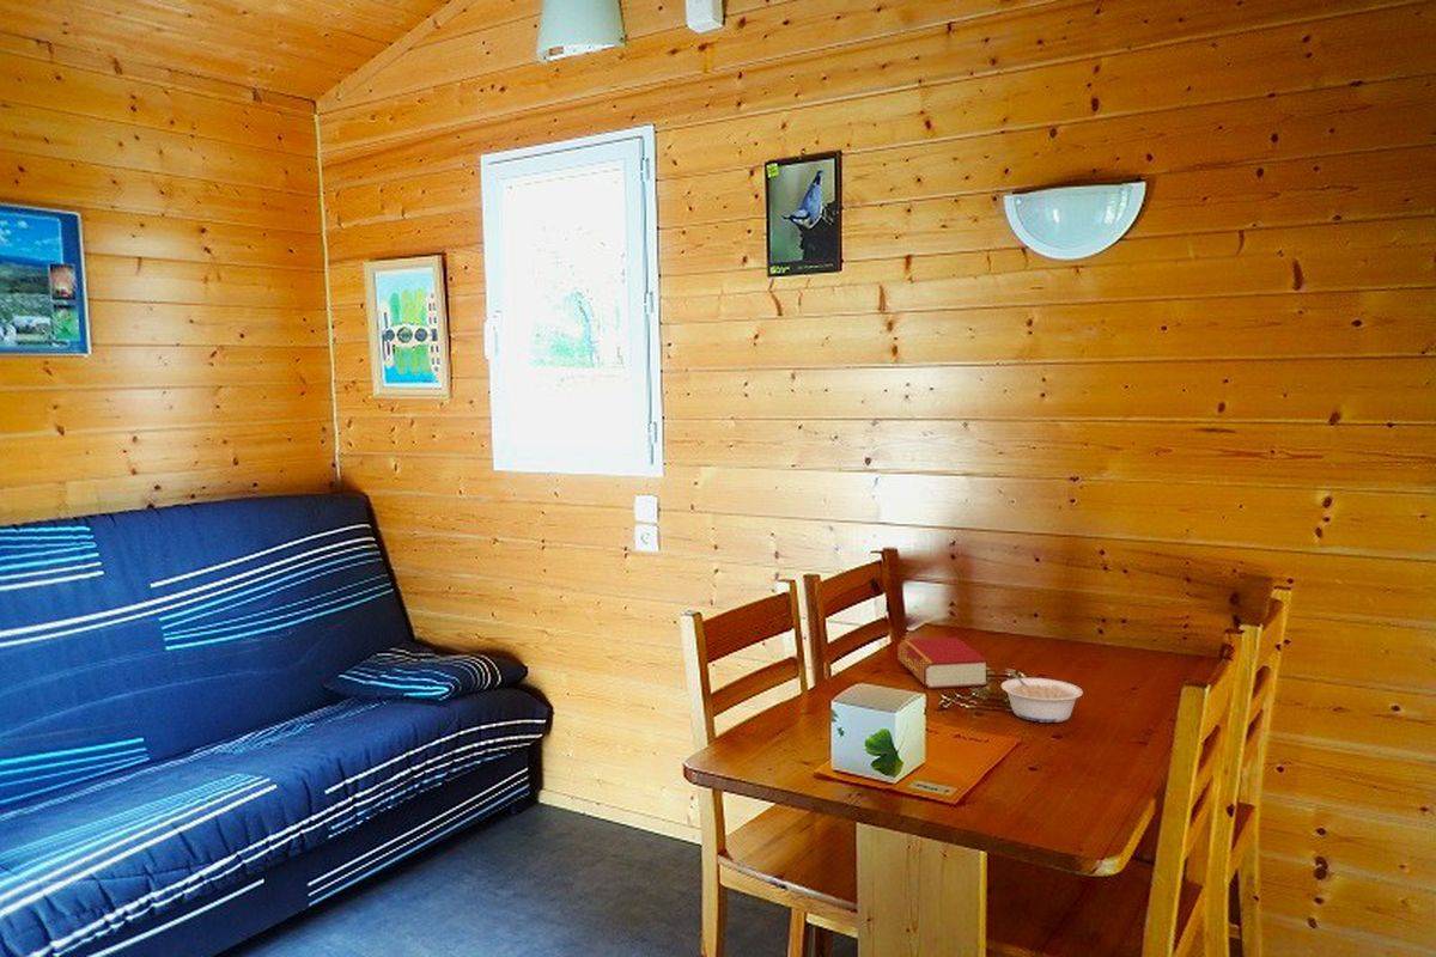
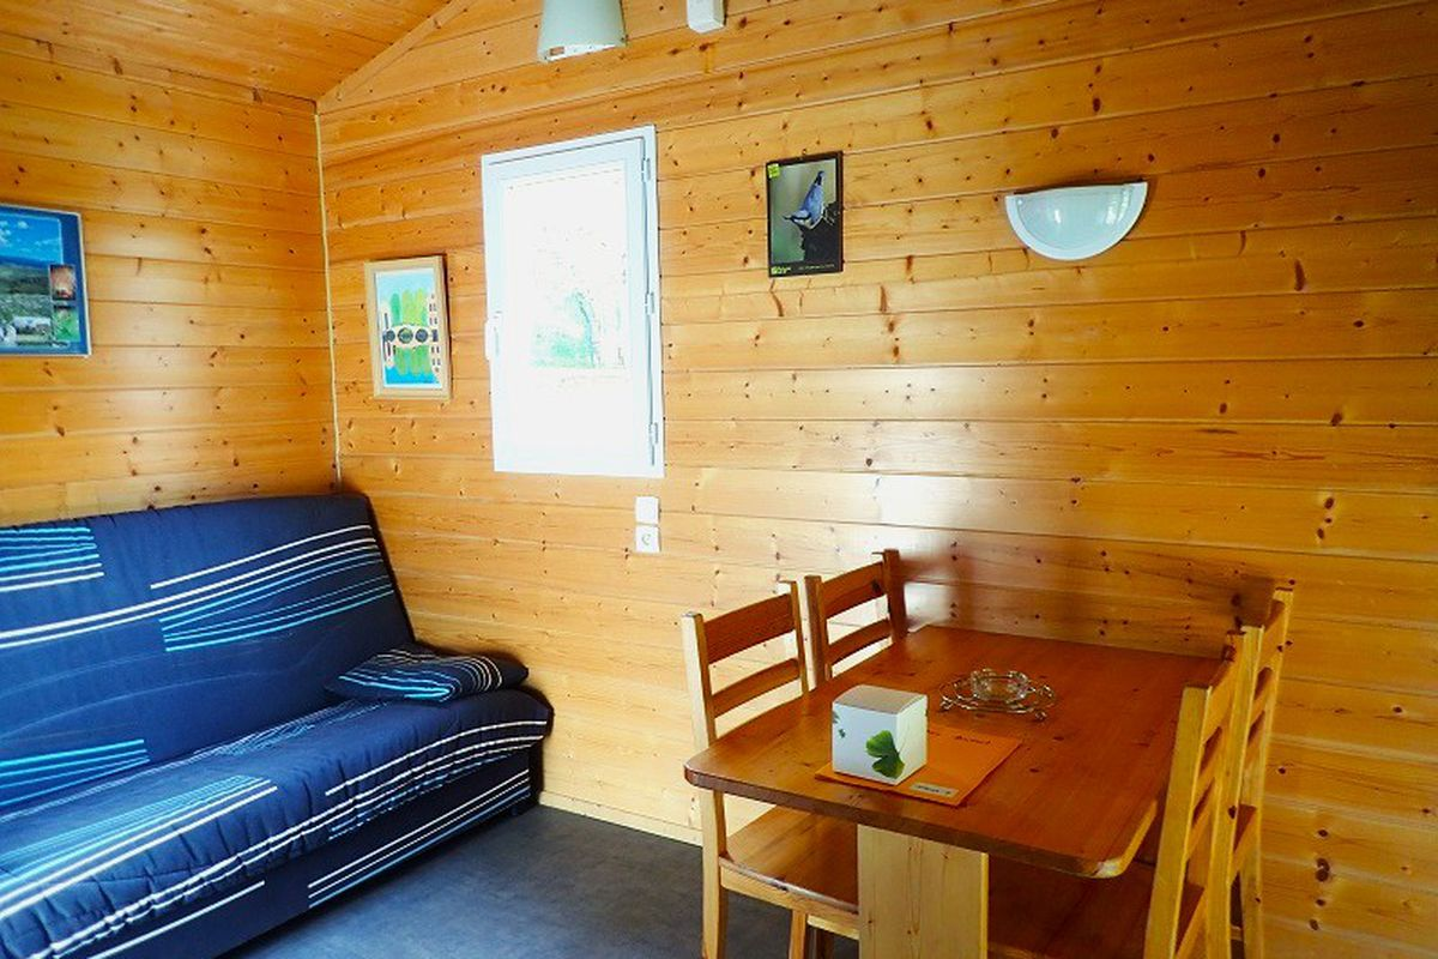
- legume [1000,668,1084,724]
- book [896,636,990,690]
